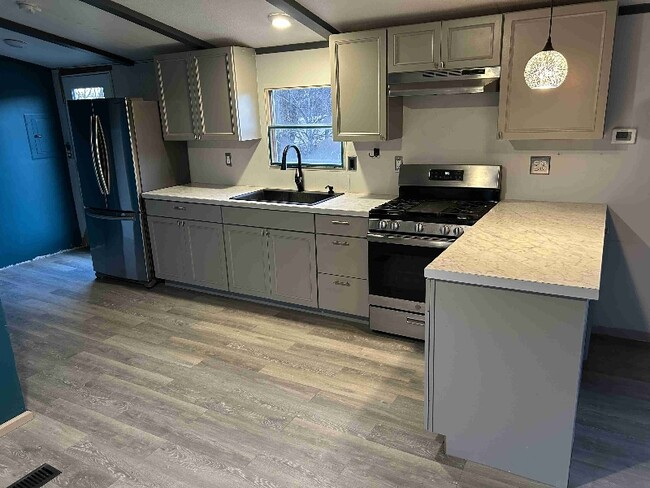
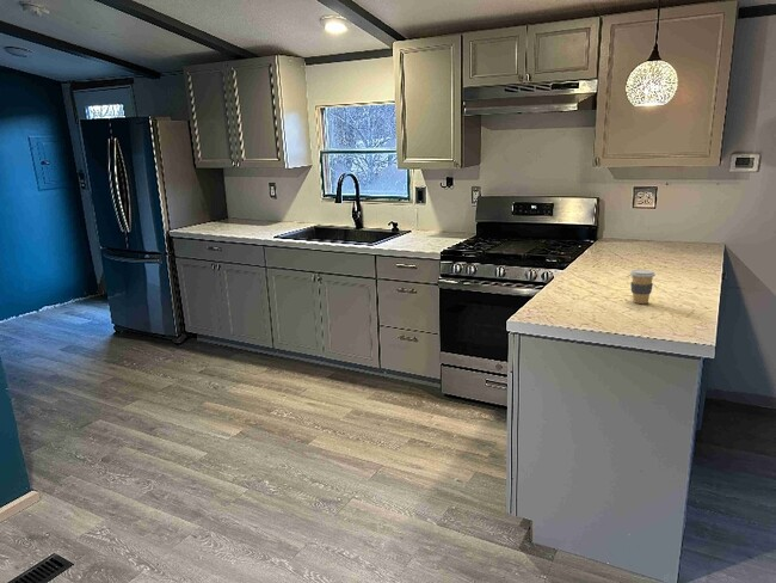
+ coffee cup [629,269,657,305]
